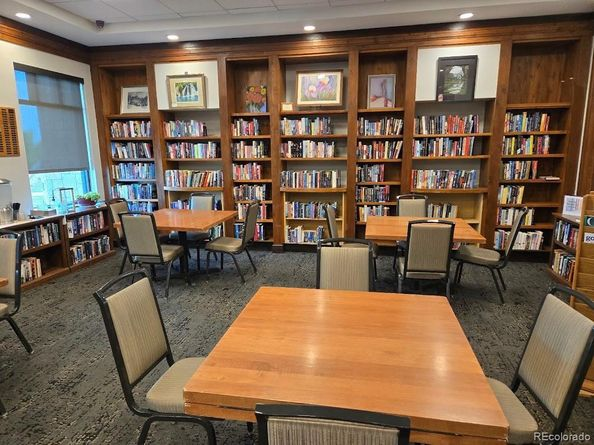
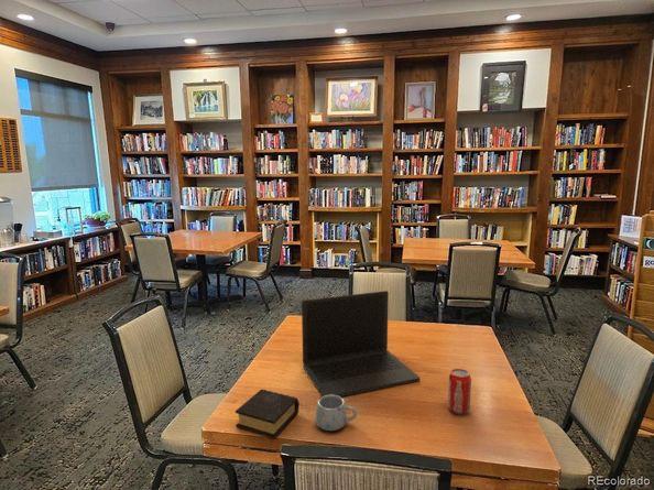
+ beverage can [447,368,472,415]
+ laptop [301,290,421,398]
+ book [235,389,301,439]
+ mug [315,395,358,432]
